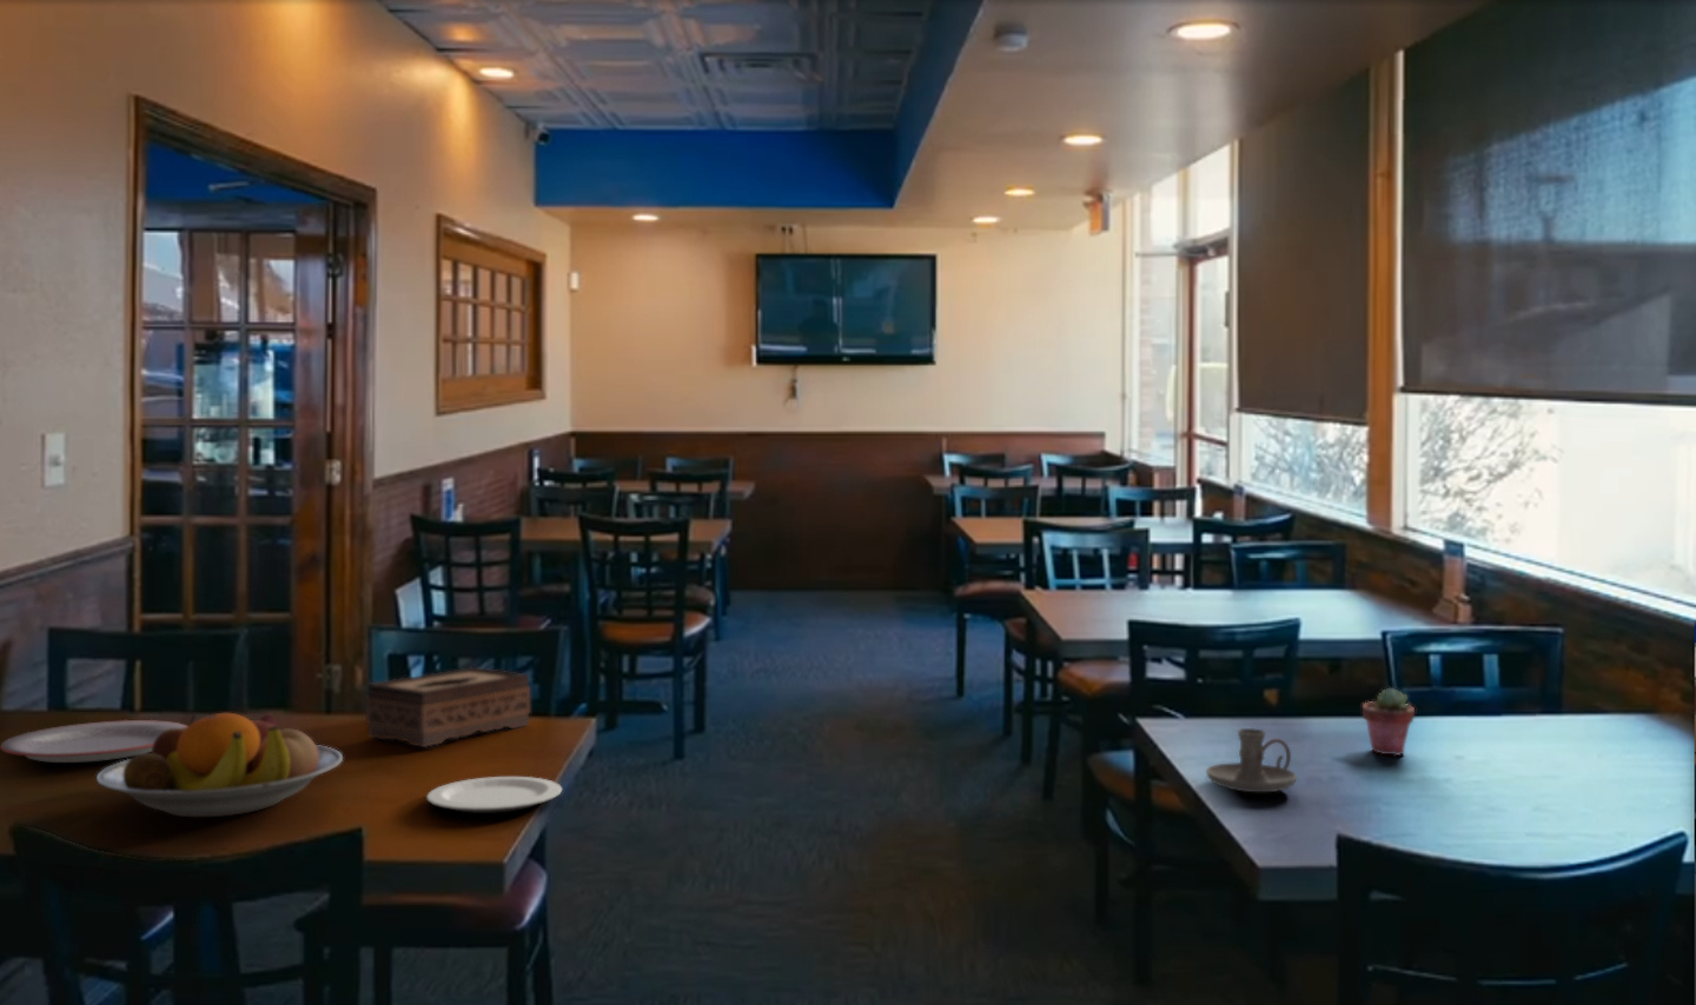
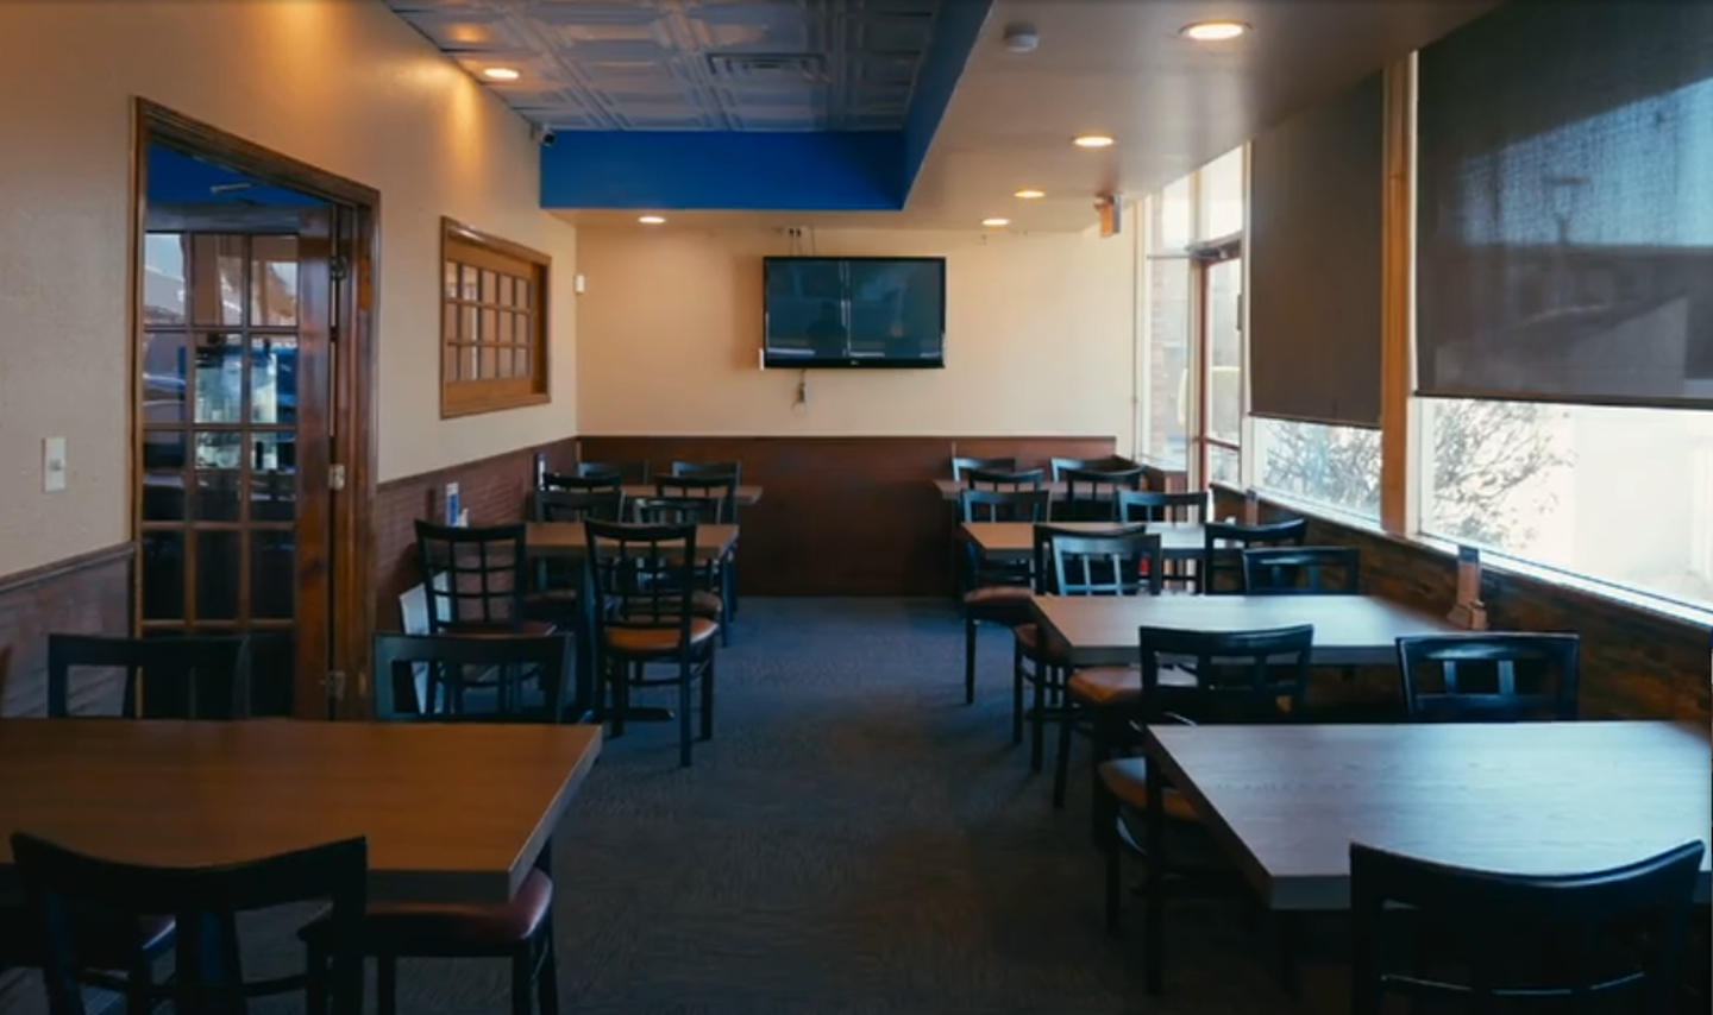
- plate [425,775,563,815]
- candle holder [1205,727,1297,793]
- potted succulent [1362,686,1416,756]
- tissue box [365,666,531,749]
- fruit bowl [96,712,344,818]
- plate [0,719,188,763]
